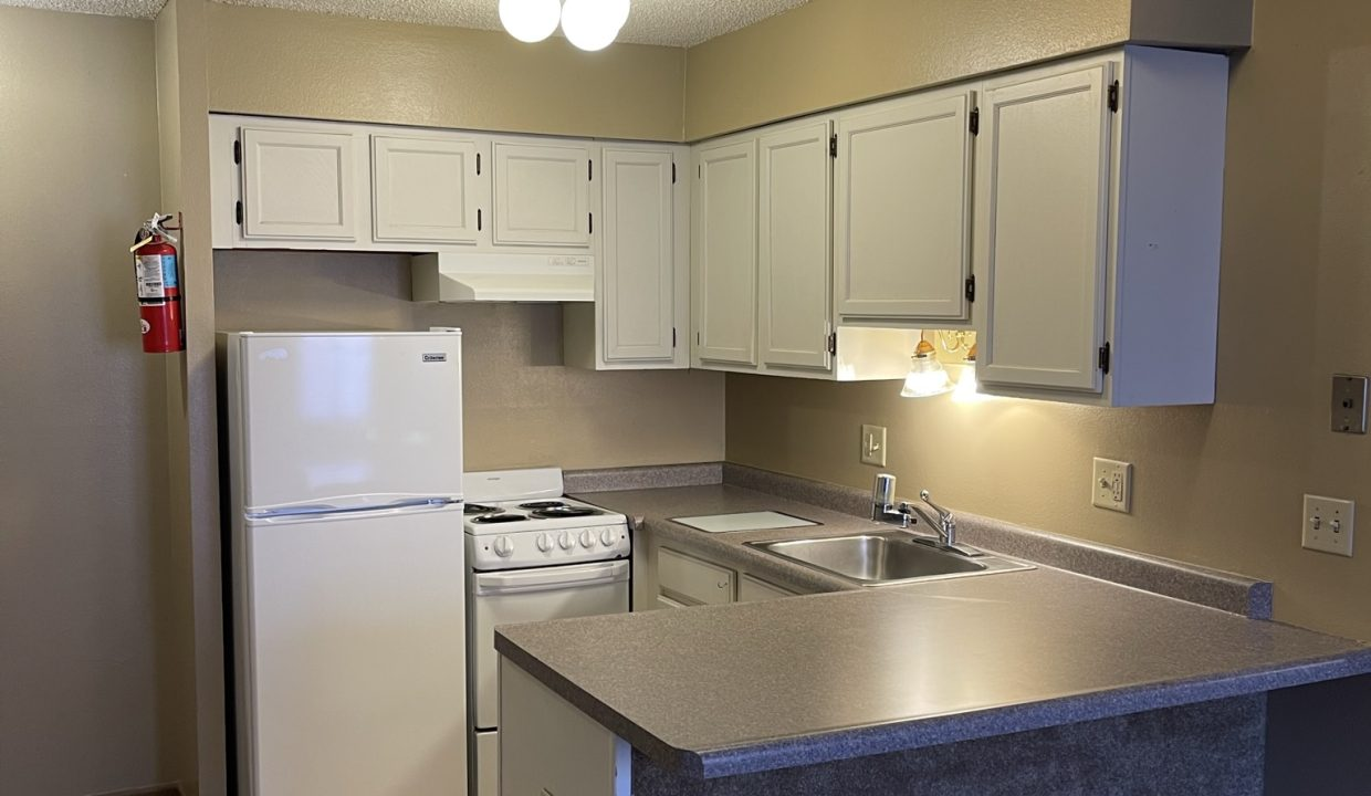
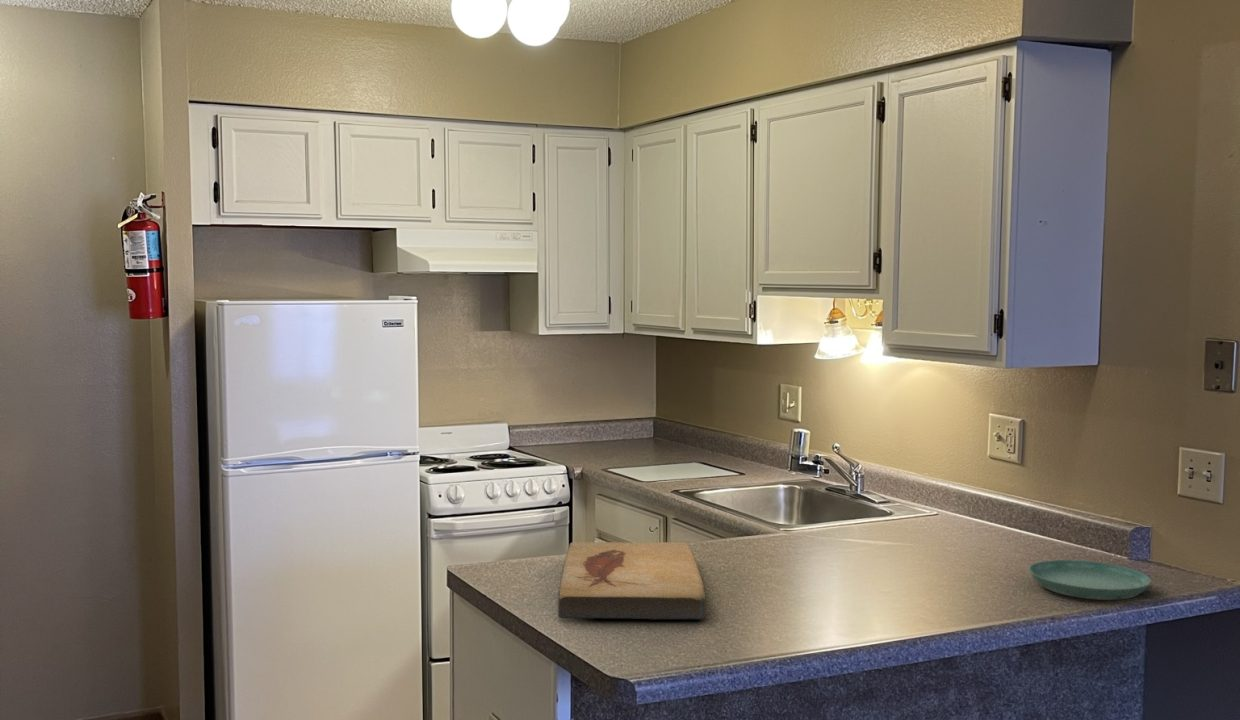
+ saucer [1028,559,1152,601]
+ fish fossil [557,541,706,620]
